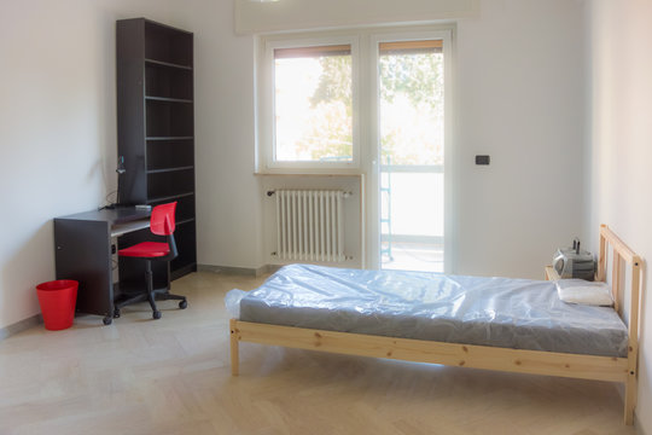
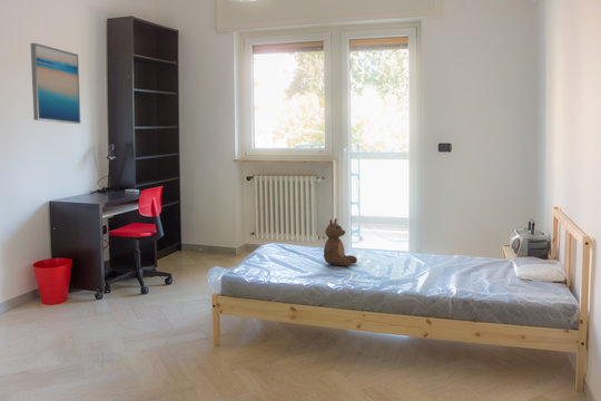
+ wall art [30,42,81,125]
+ teddy bear [323,217,358,267]
